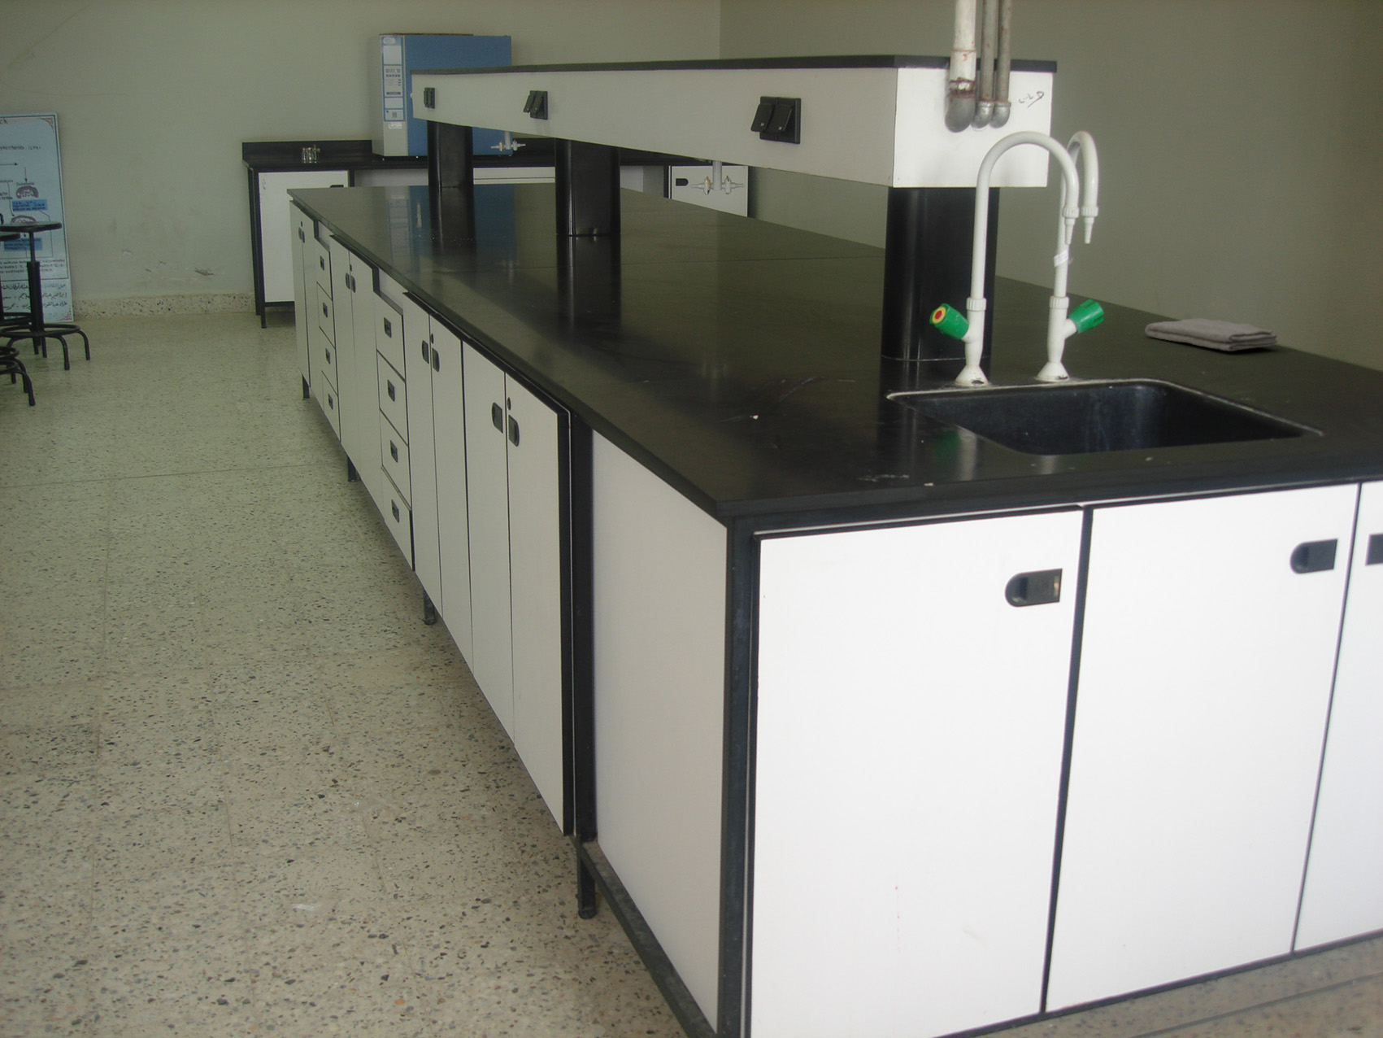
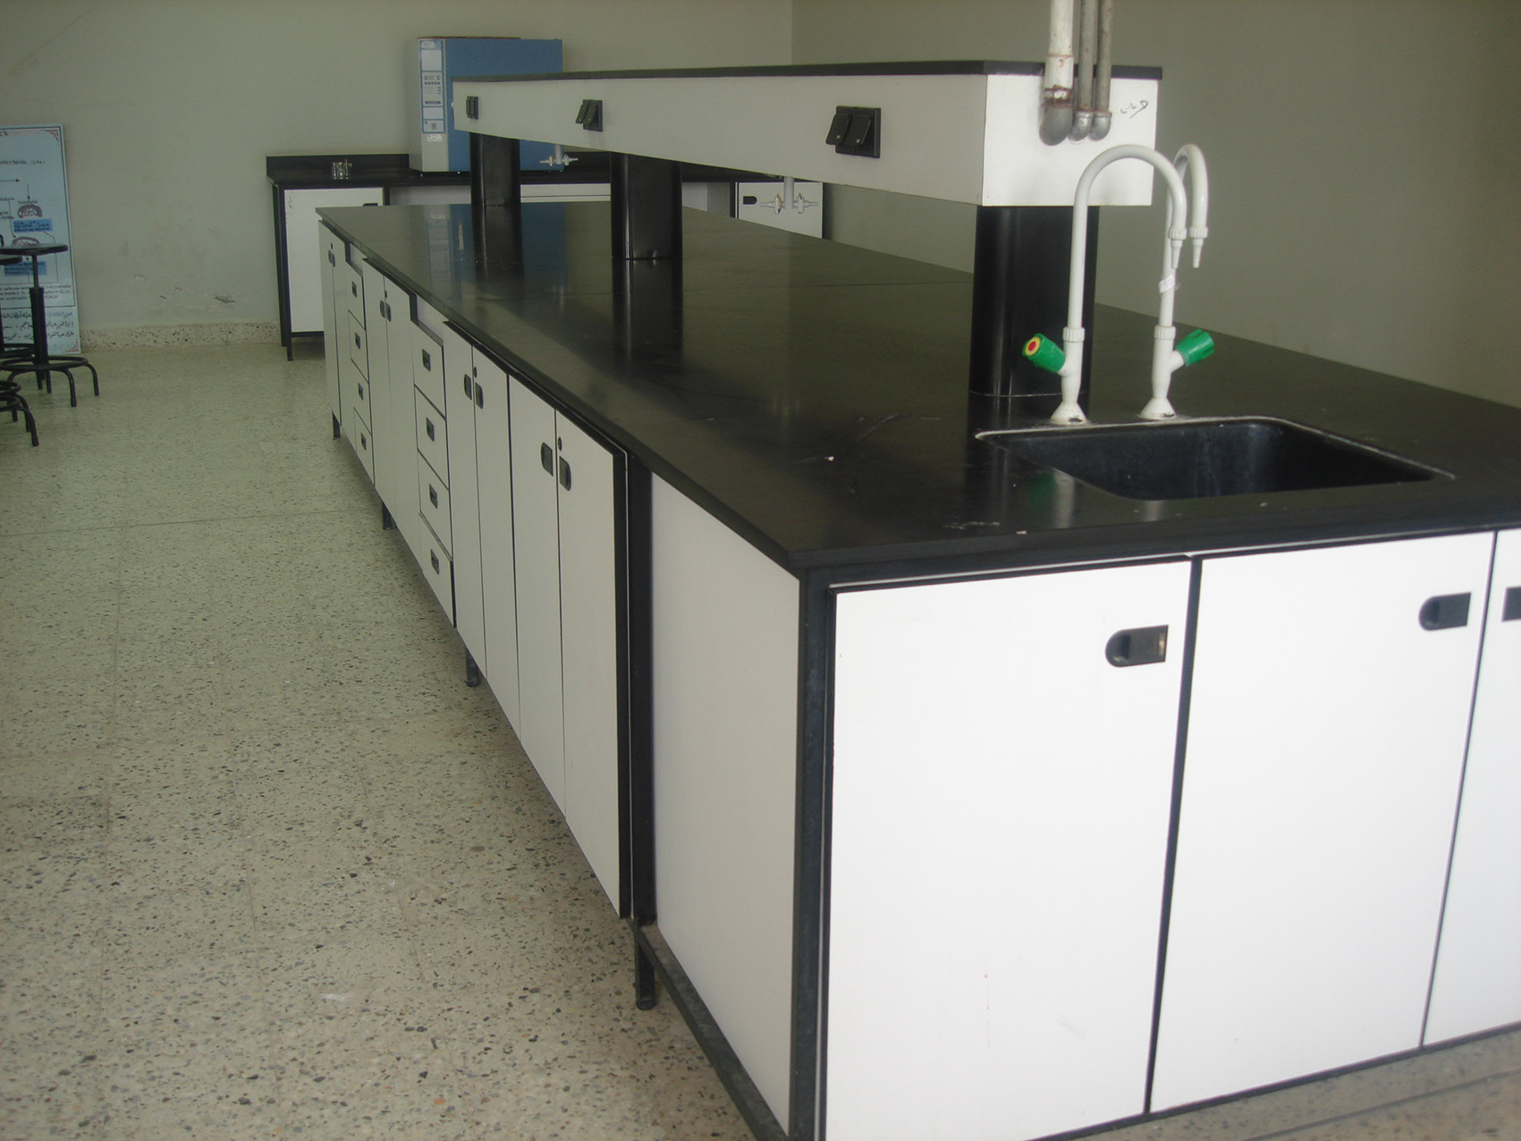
- washcloth [1144,317,1279,351]
